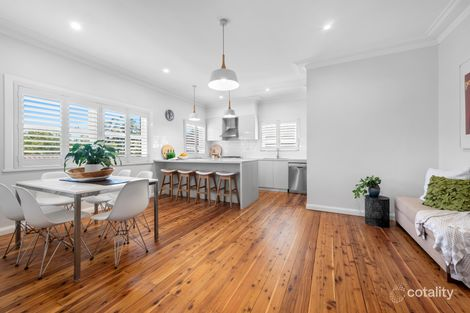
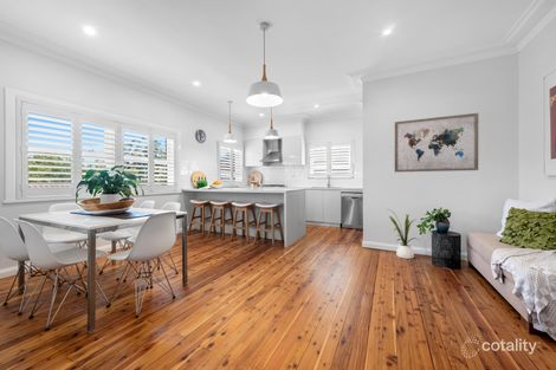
+ wall art [394,112,479,174]
+ house plant [388,208,420,260]
